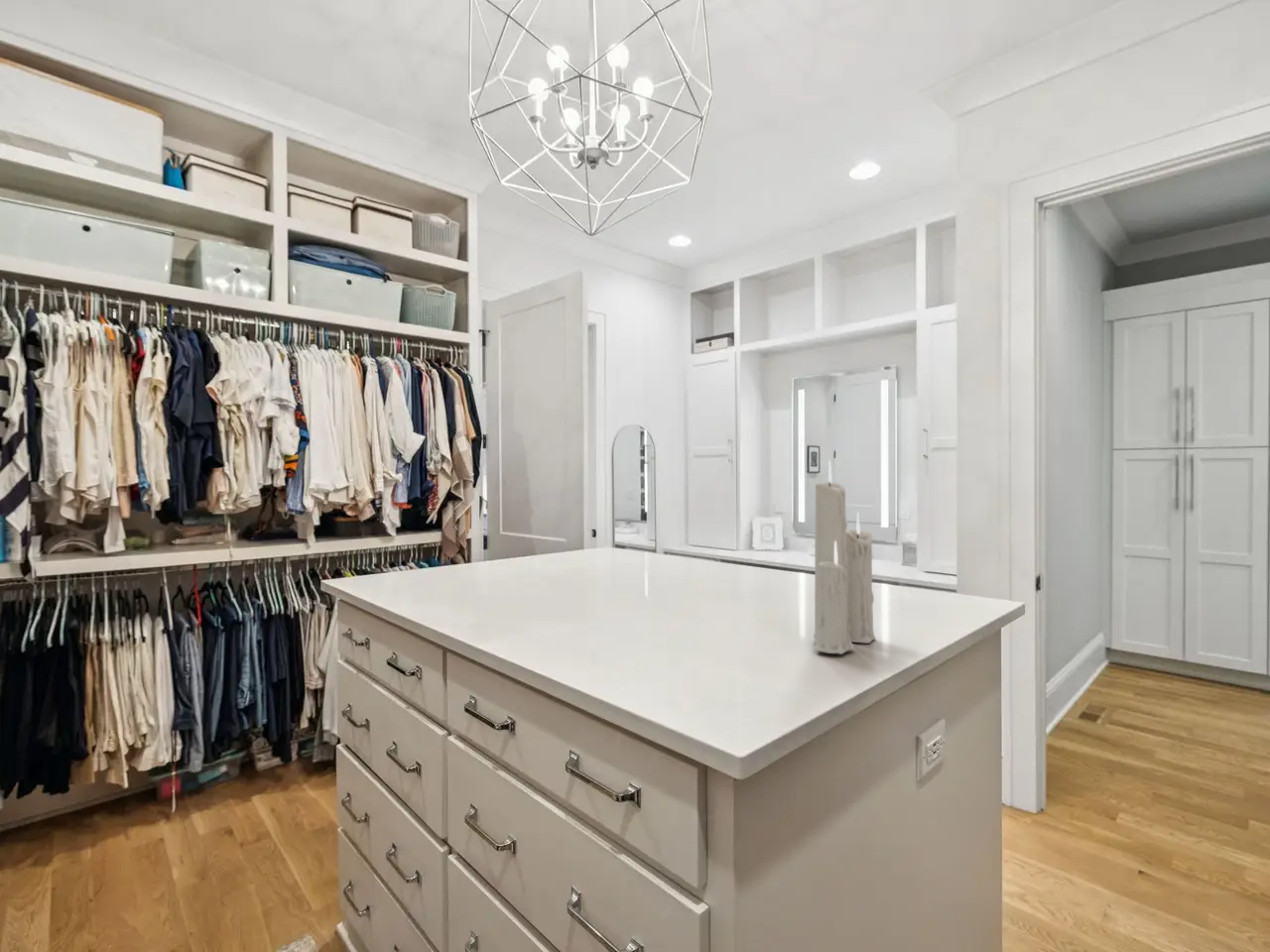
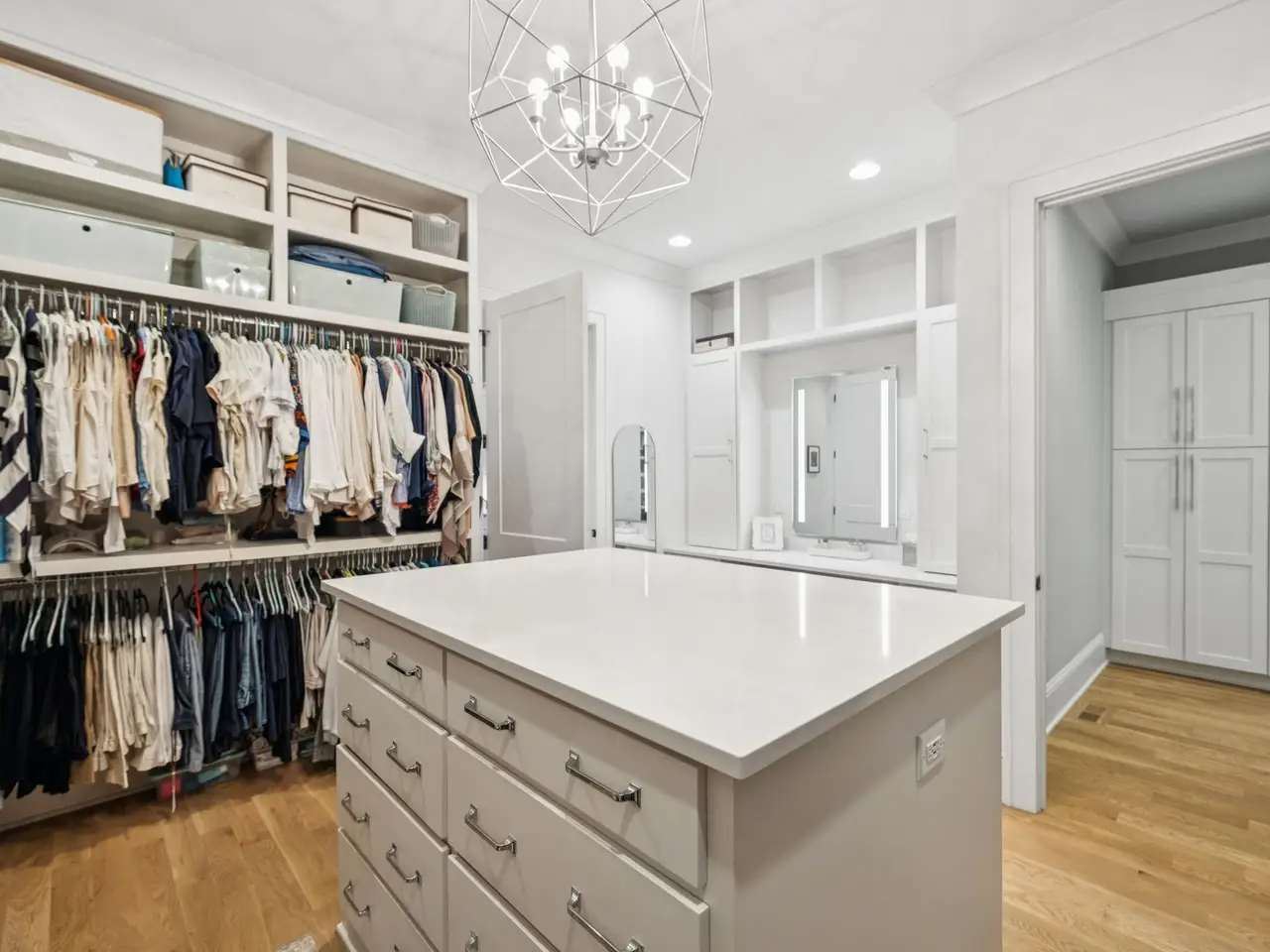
- candle [813,459,877,655]
